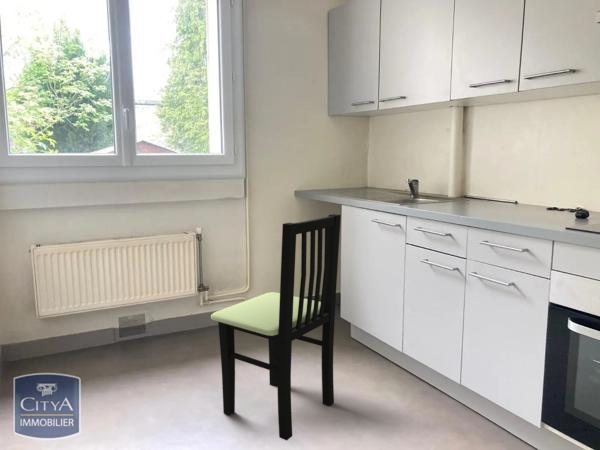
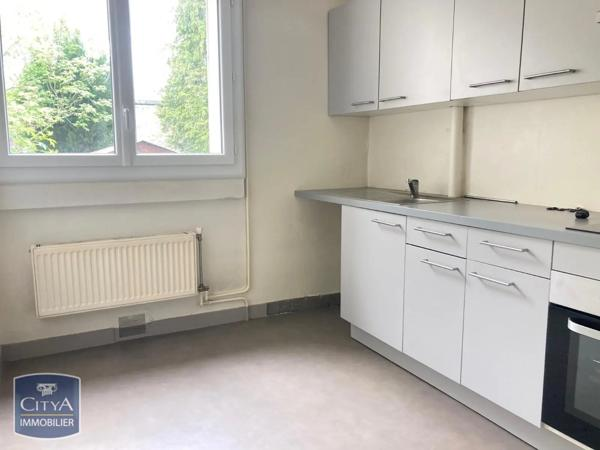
- dining chair [210,213,342,441]
